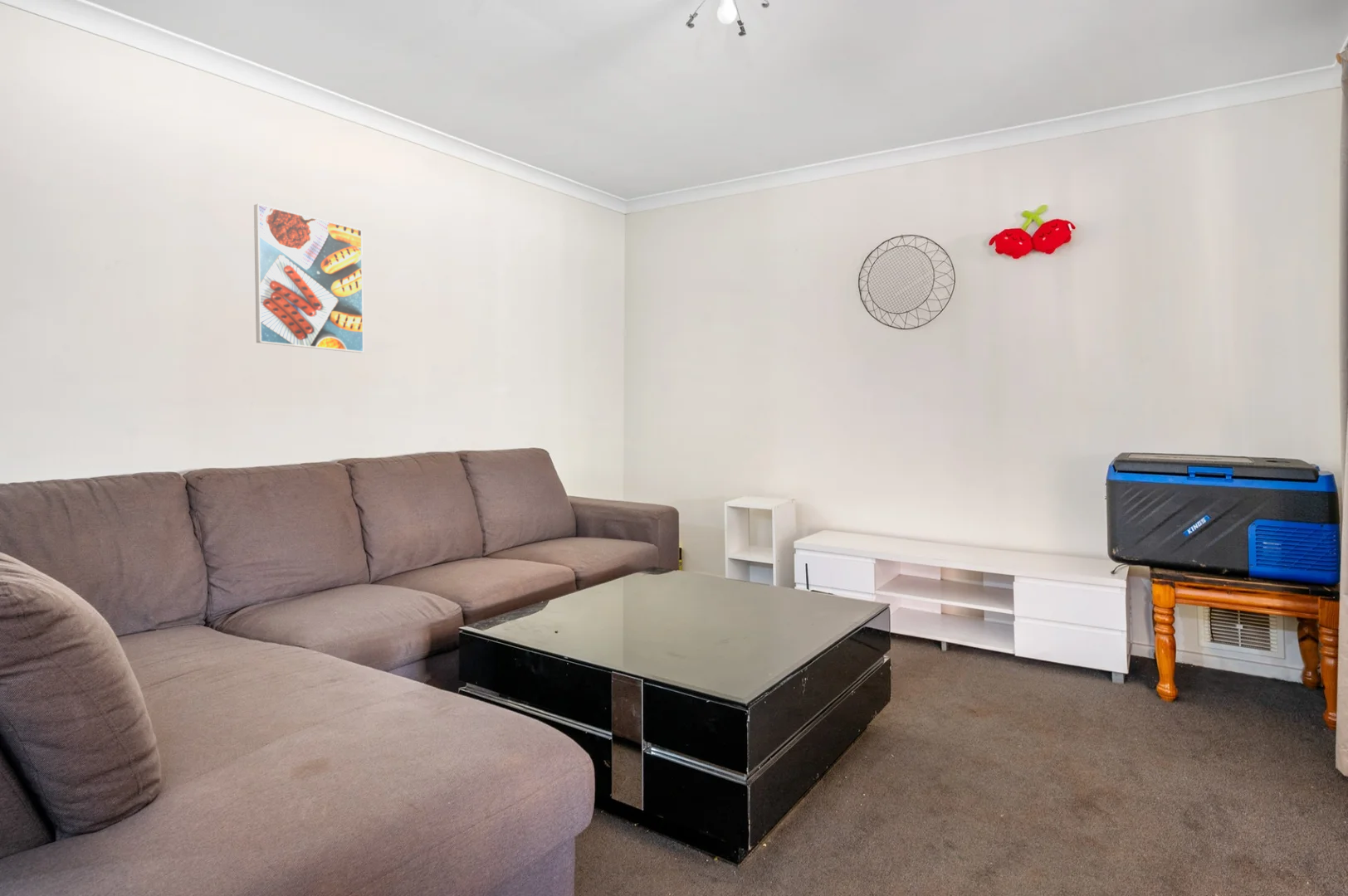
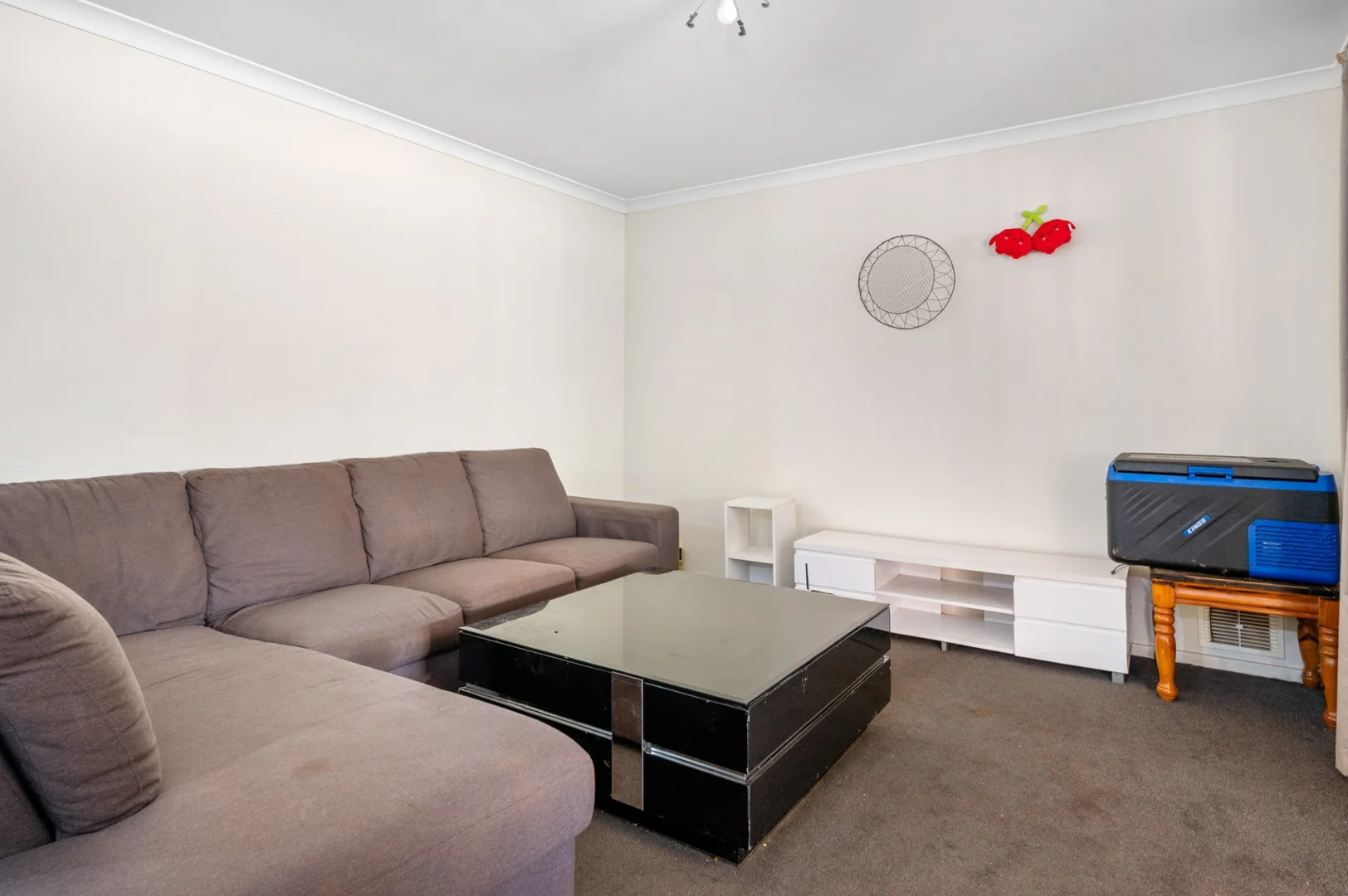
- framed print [253,203,364,353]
